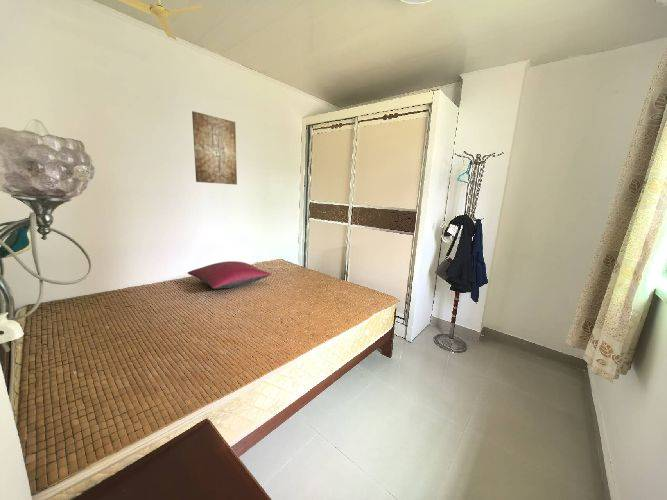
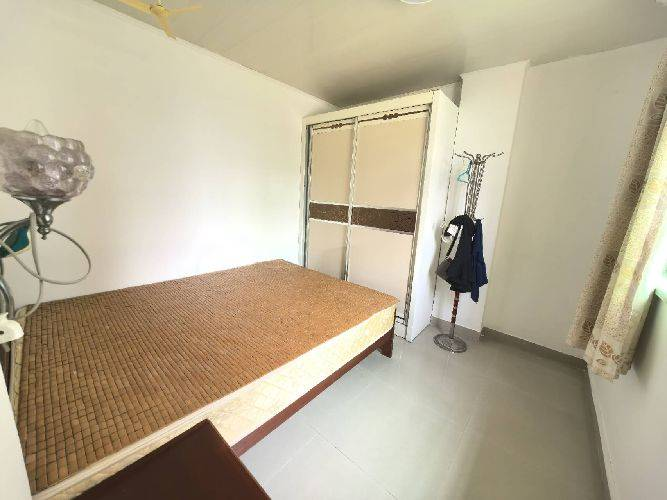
- pillow [187,260,272,290]
- wall art [191,110,238,186]
